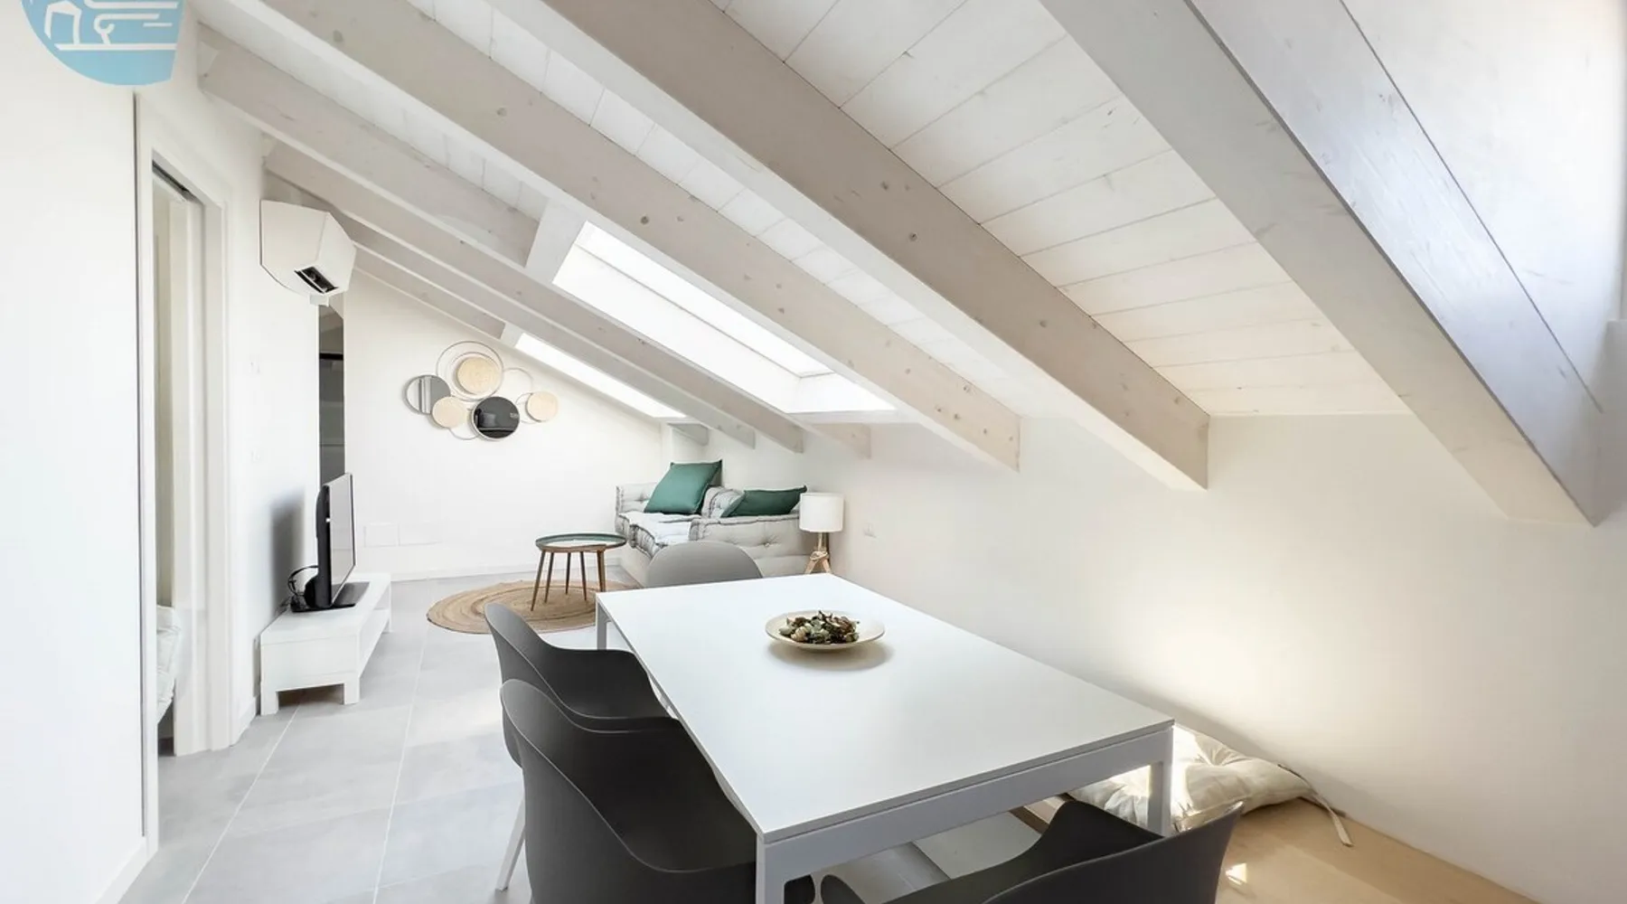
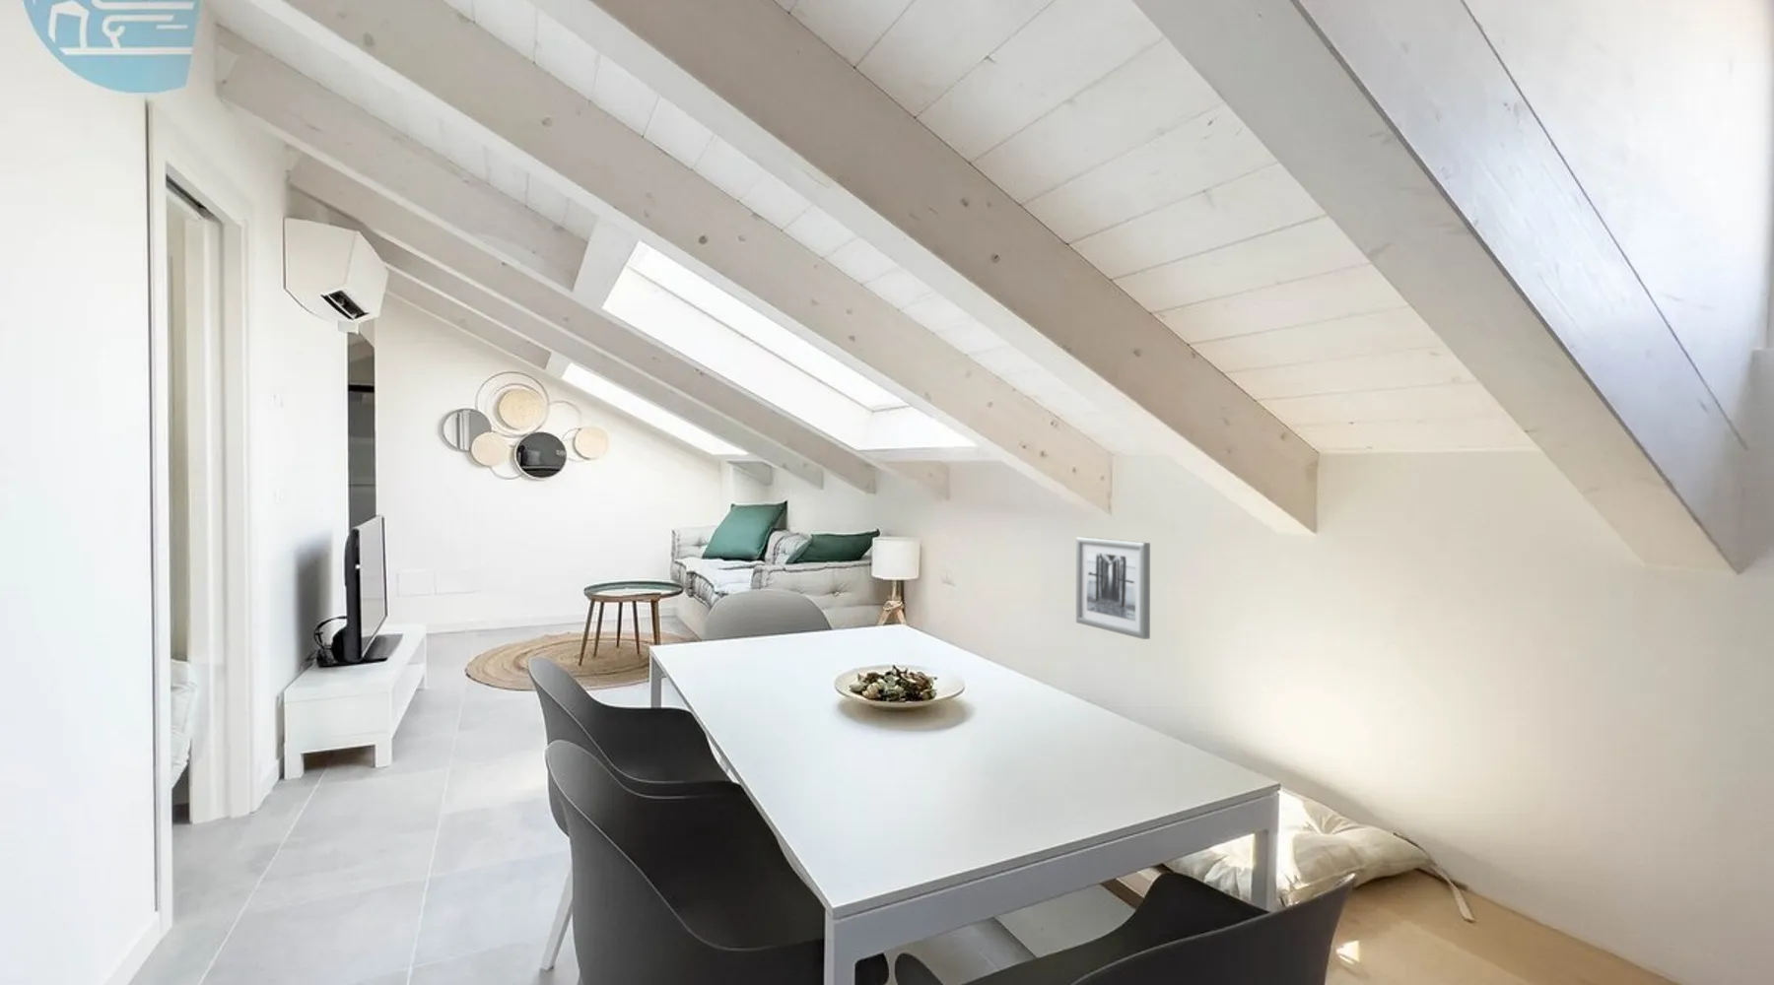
+ wall art [1075,536,1152,640]
